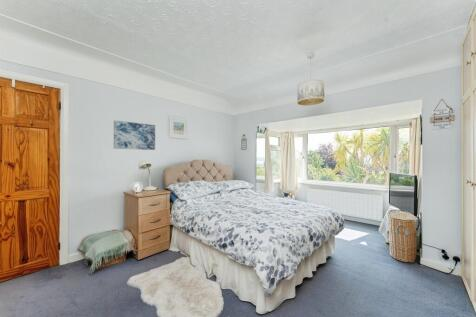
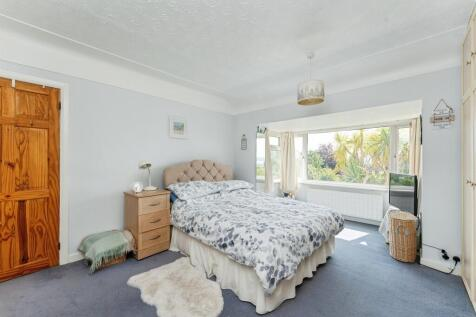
- wall art [113,119,156,151]
